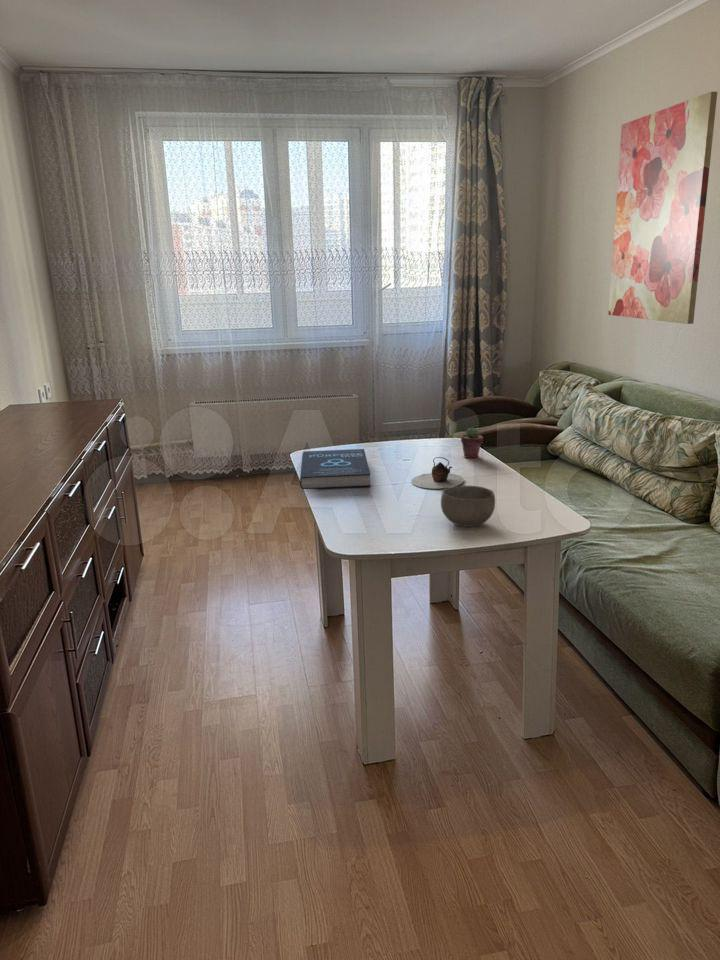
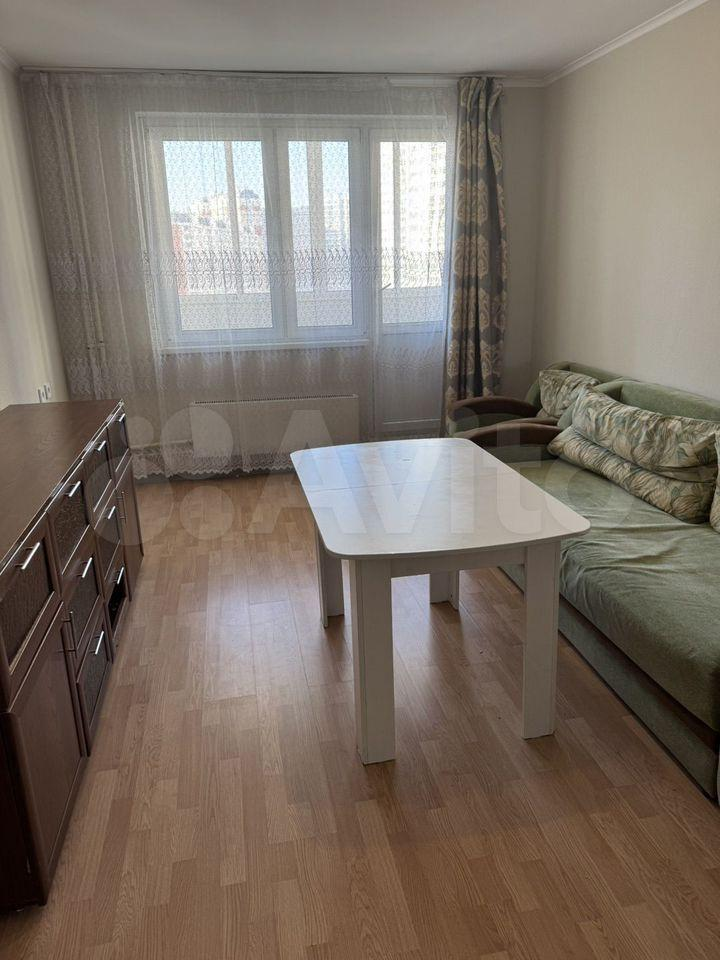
- bowl [440,485,496,528]
- wall art [607,91,718,325]
- potted succulent [460,426,484,459]
- book [299,448,372,490]
- teapot [410,456,465,490]
